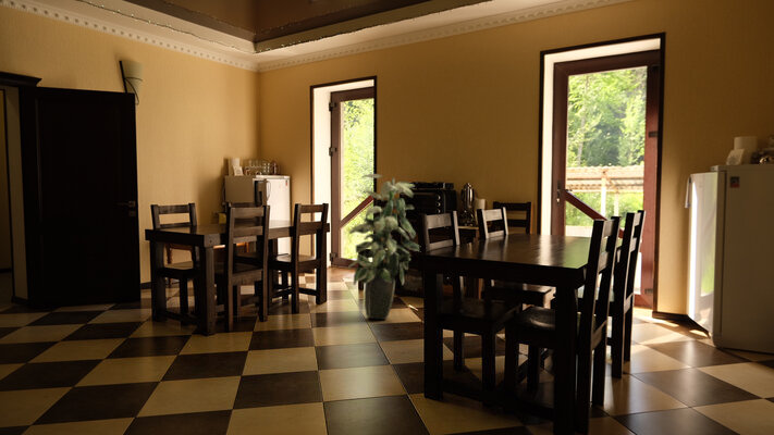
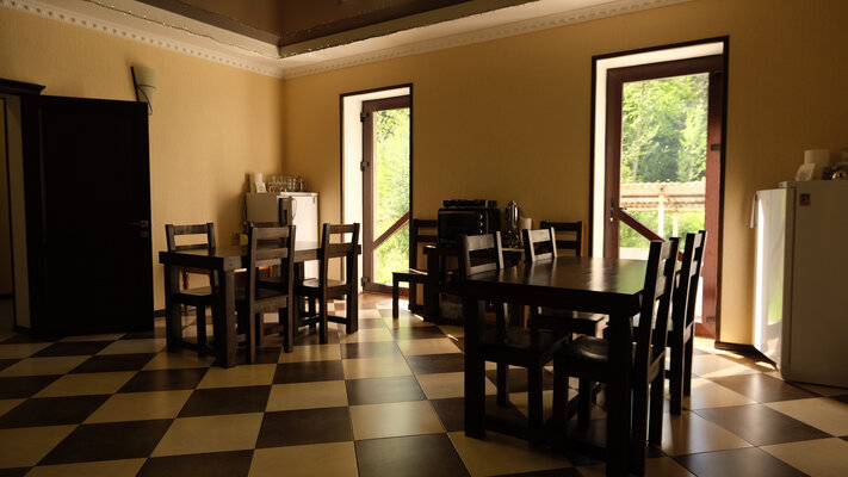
- indoor plant [347,173,420,321]
